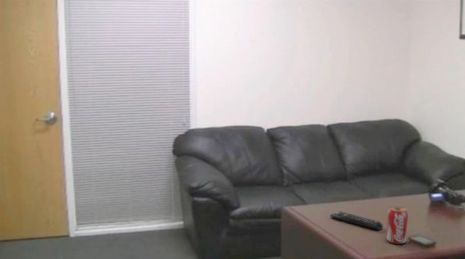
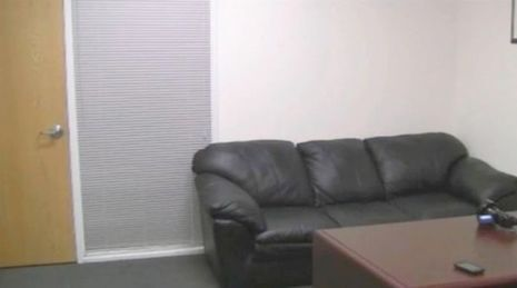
- remote control [329,210,384,231]
- beverage can [386,205,409,245]
